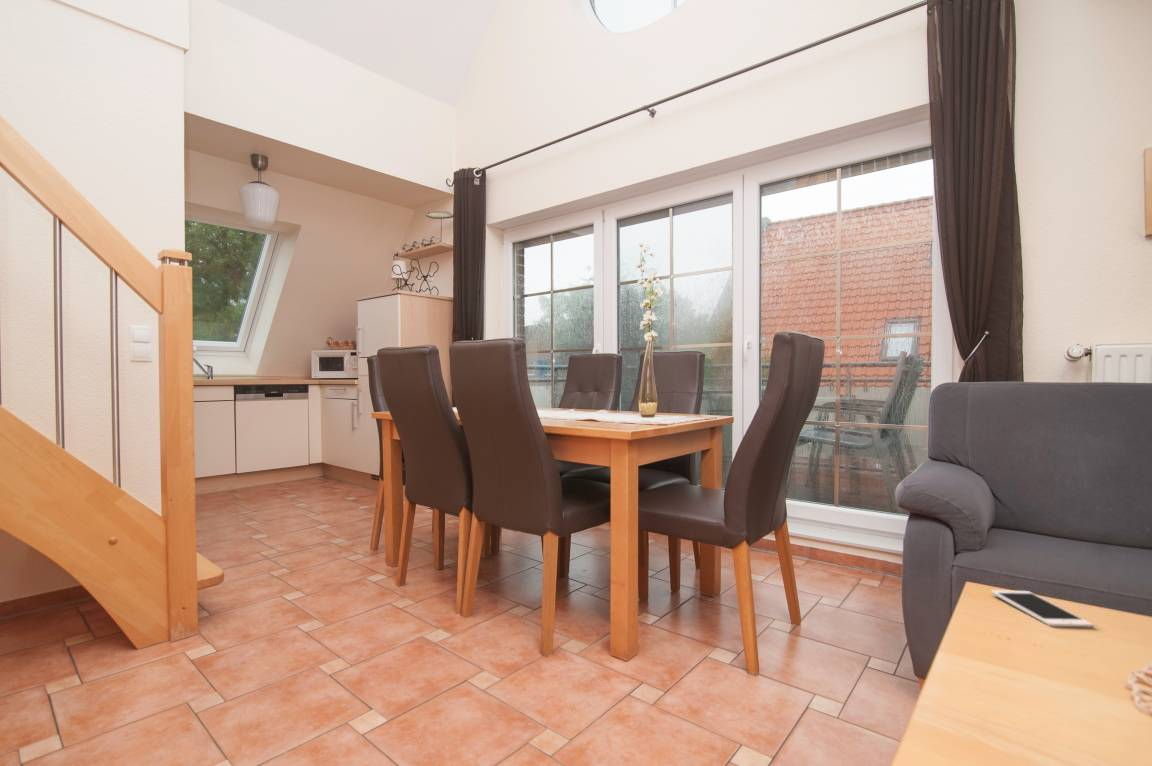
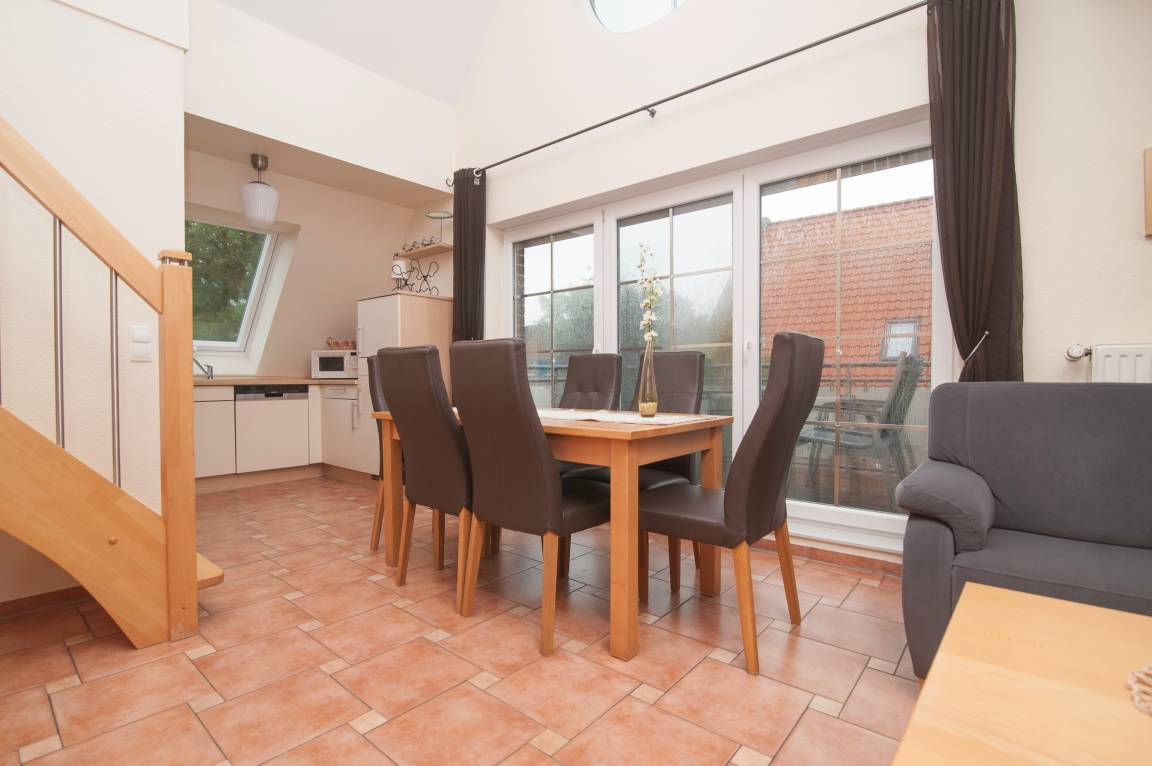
- cell phone [990,589,1094,628]
